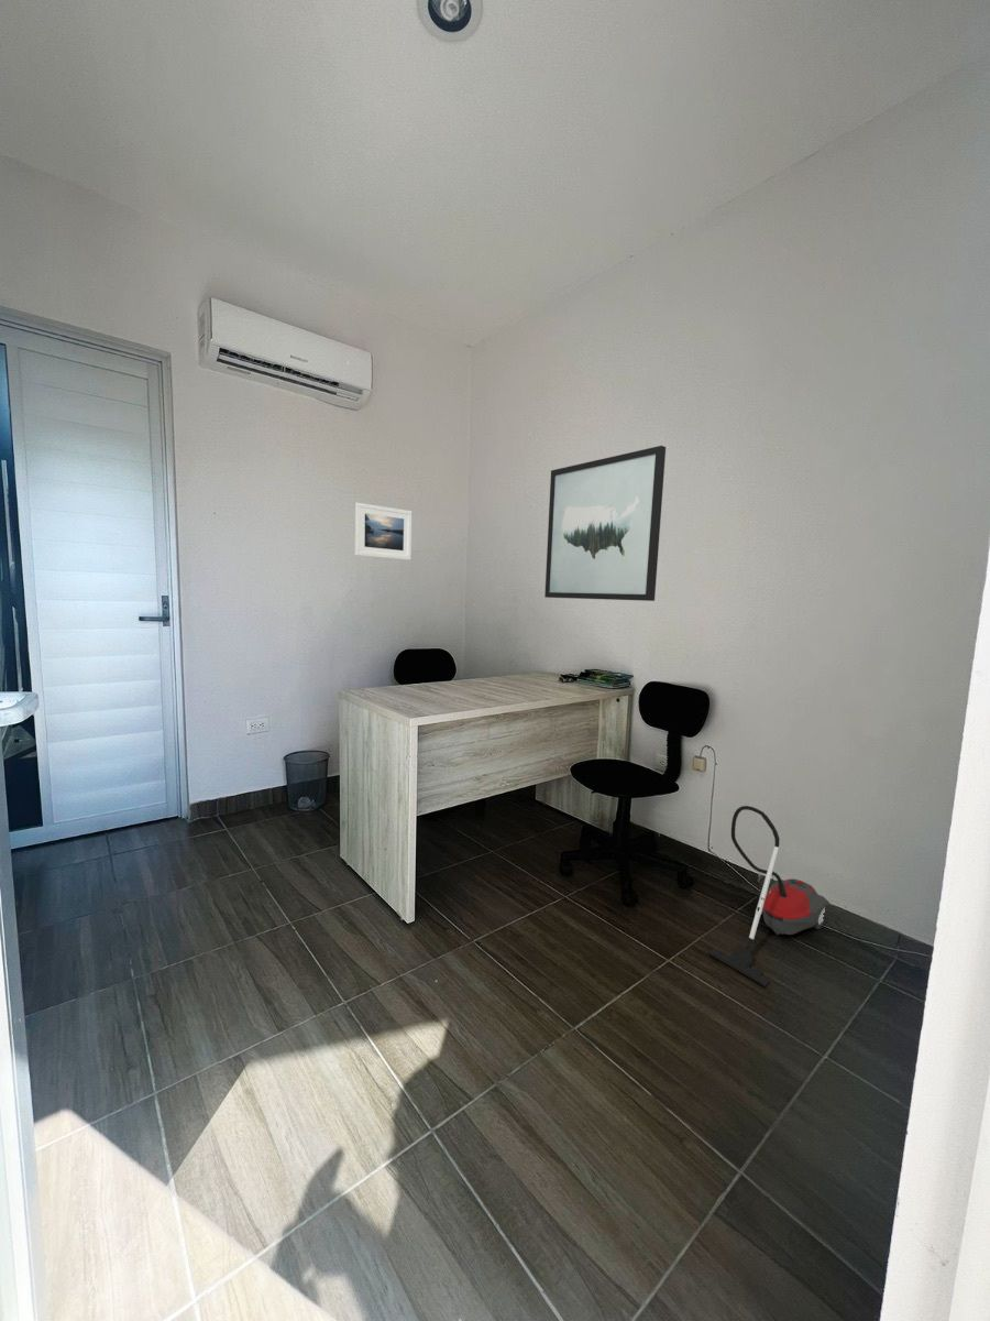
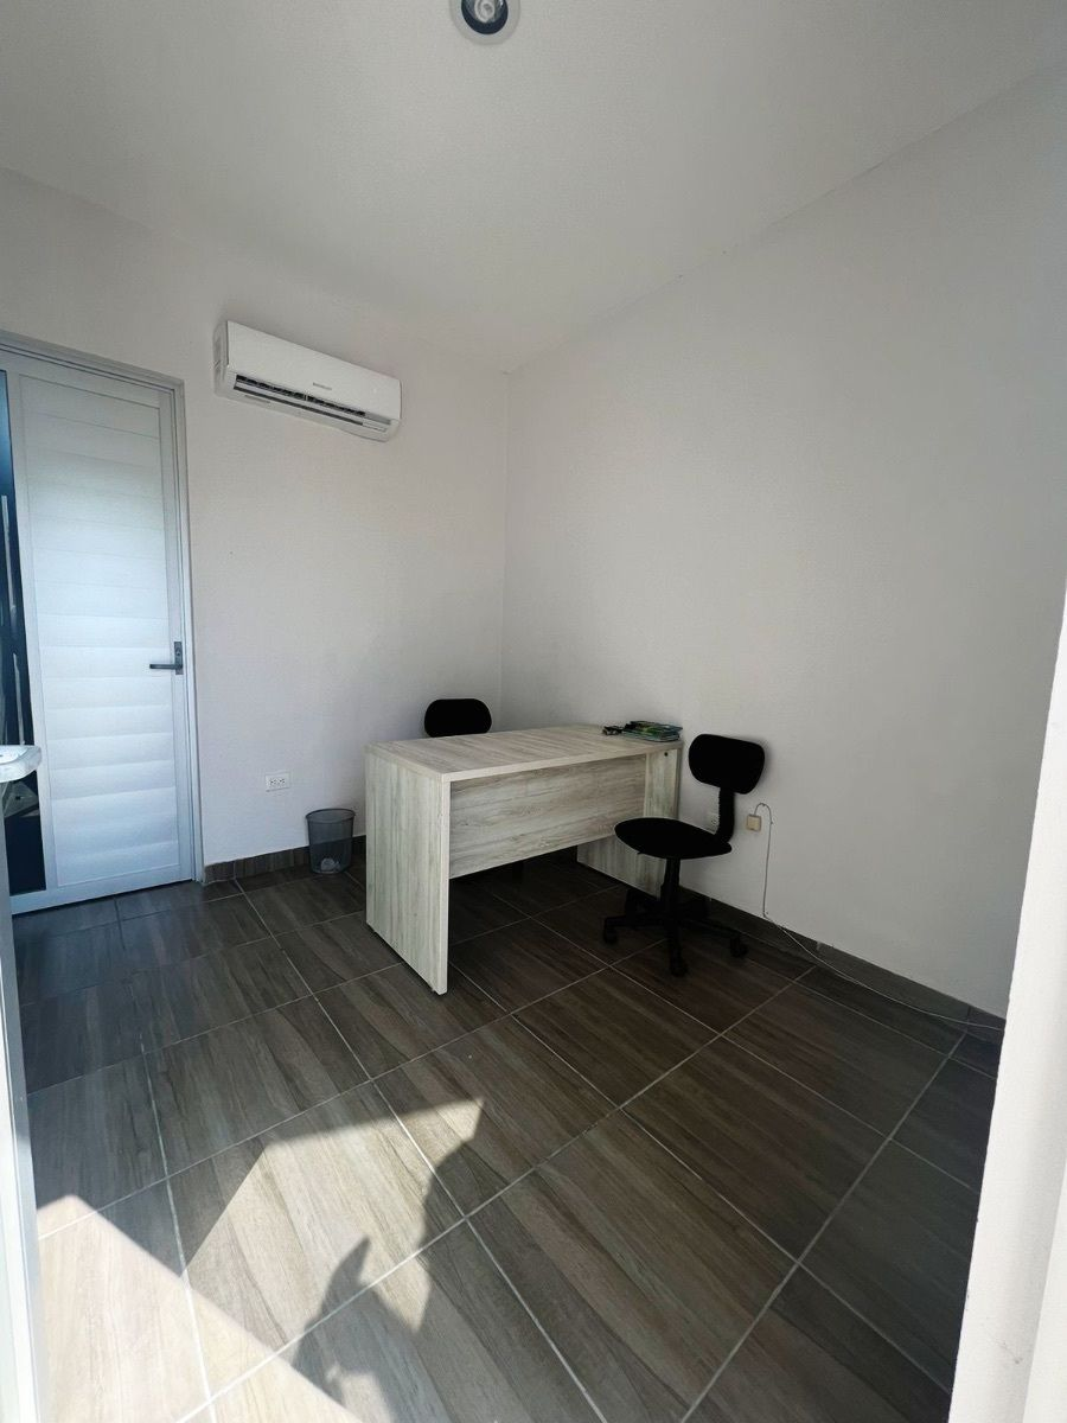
- wall art [543,445,667,602]
- vacuum cleaner [707,805,831,987]
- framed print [354,502,413,561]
